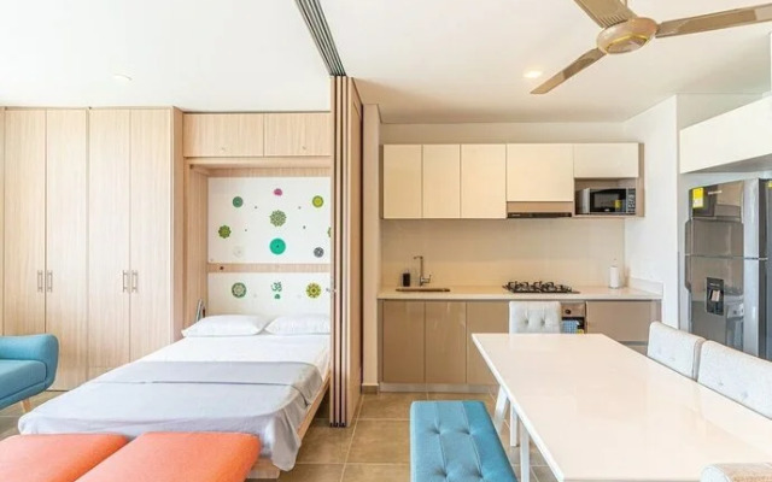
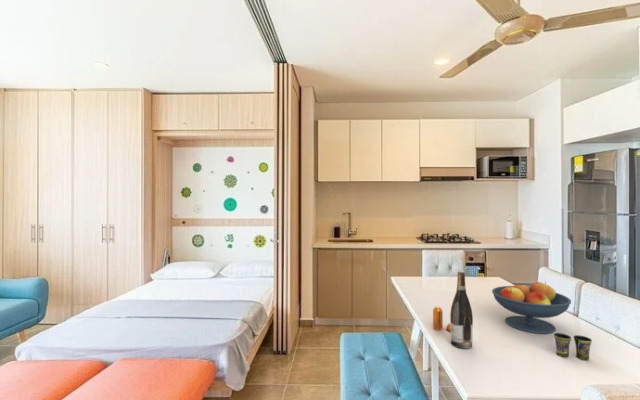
+ fruit bowl [491,281,572,335]
+ pepper shaker [432,306,451,332]
+ cup [553,332,593,361]
+ wine bottle [449,271,474,350]
